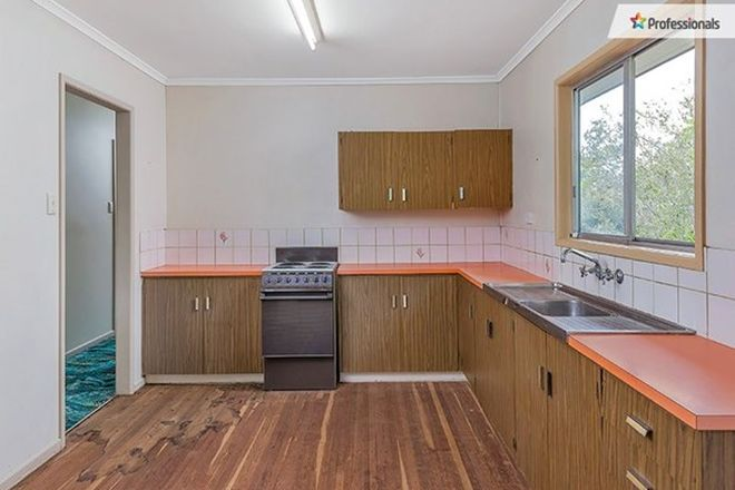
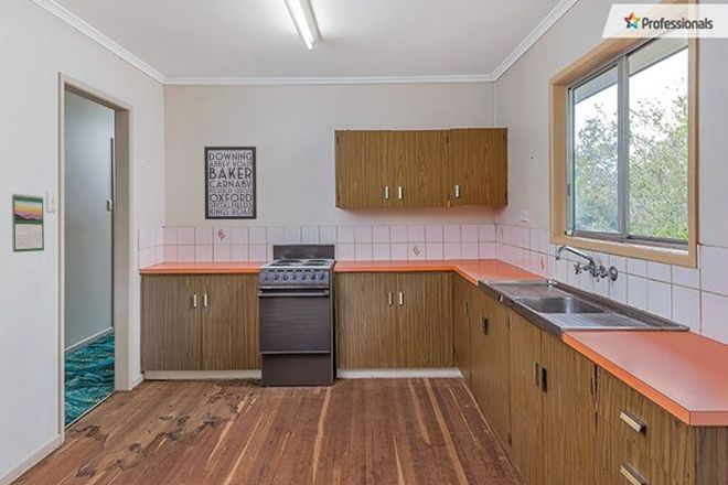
+ wall art [203,146,258,220]
+ calendar [11,193,45,254]
